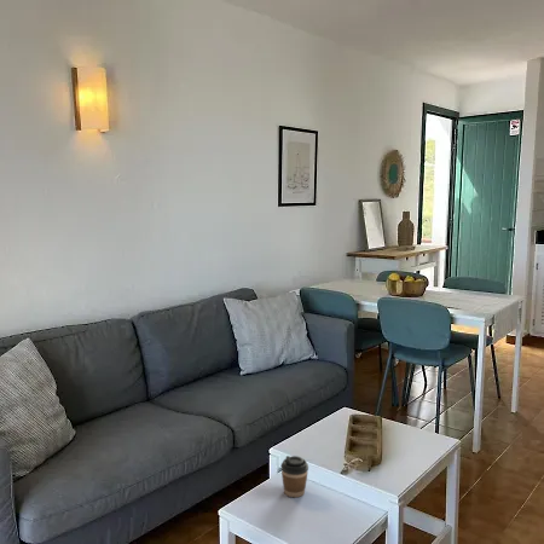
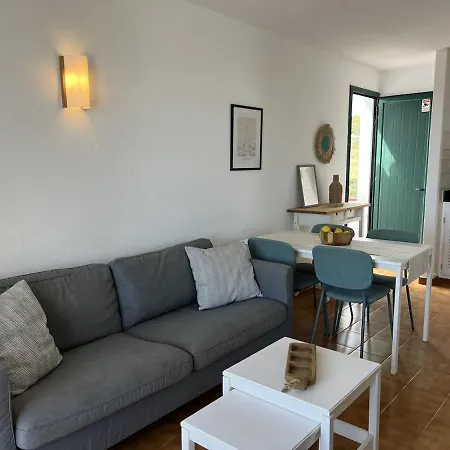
- coffee cup [279,455,309,498]
